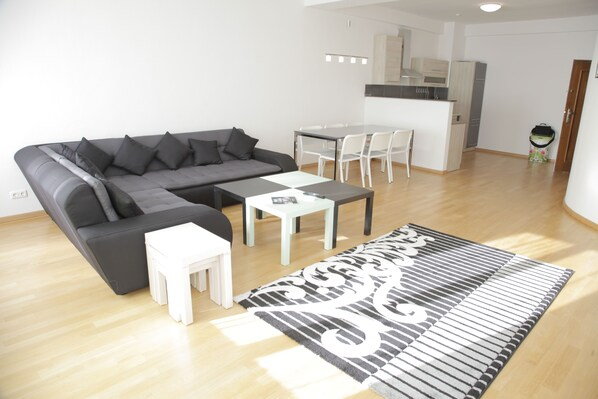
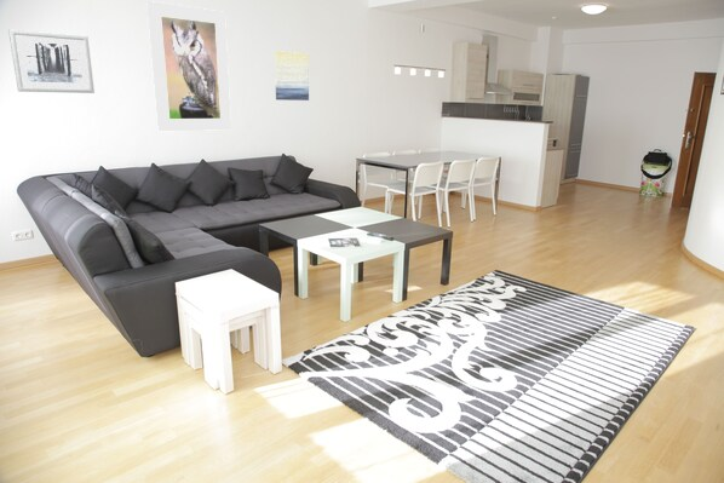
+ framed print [145,0,232,132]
+ wall art [274,50,310,102]
+ wall art [7,28,96,94]
